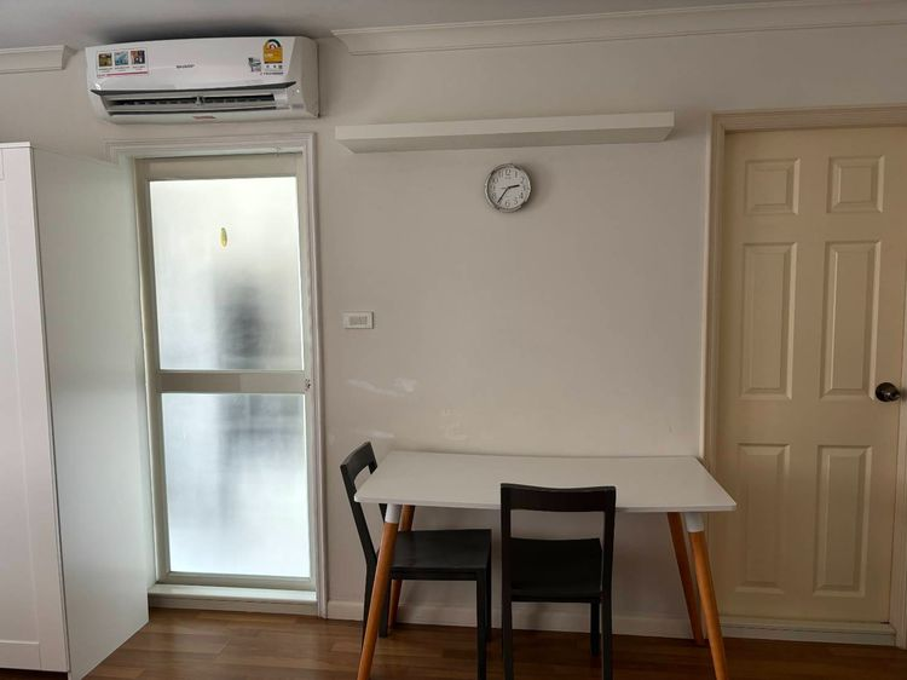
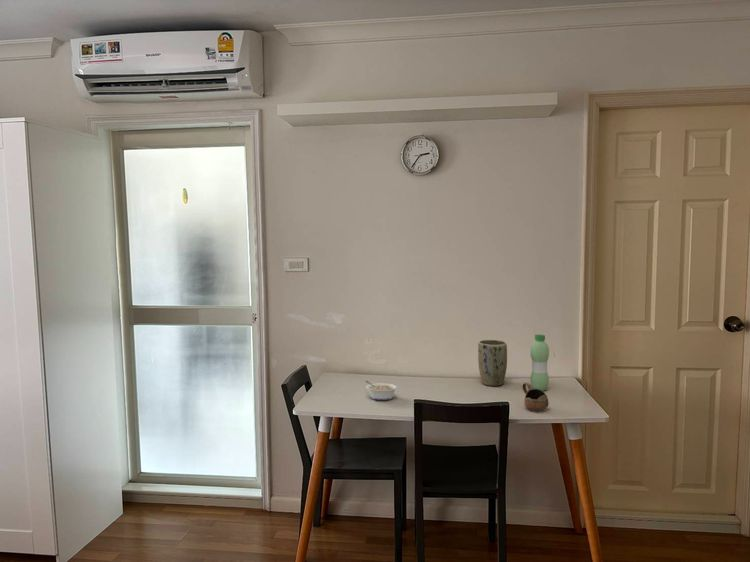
+ cup [521,382,550,411]
+ plant pot [477,339,508,387]
+ water bottle [530,334,550,391]
+ legume [364,380,398,401]
